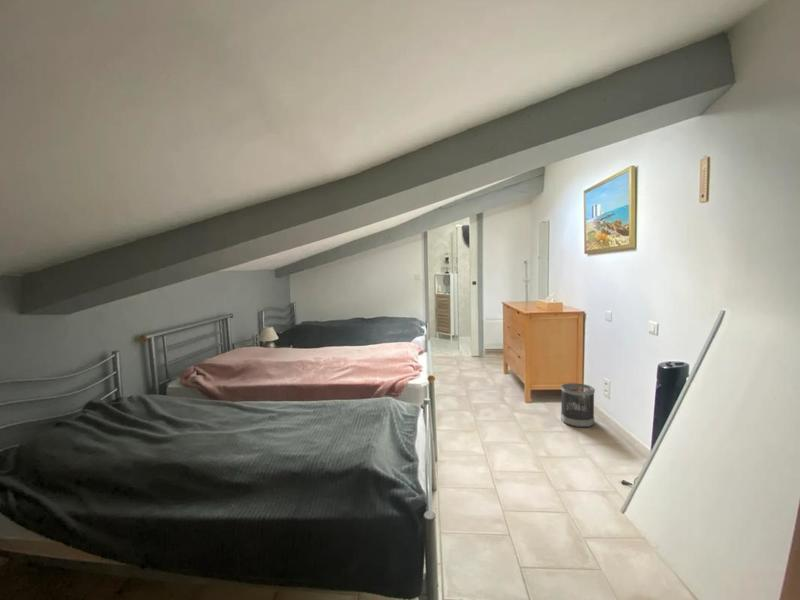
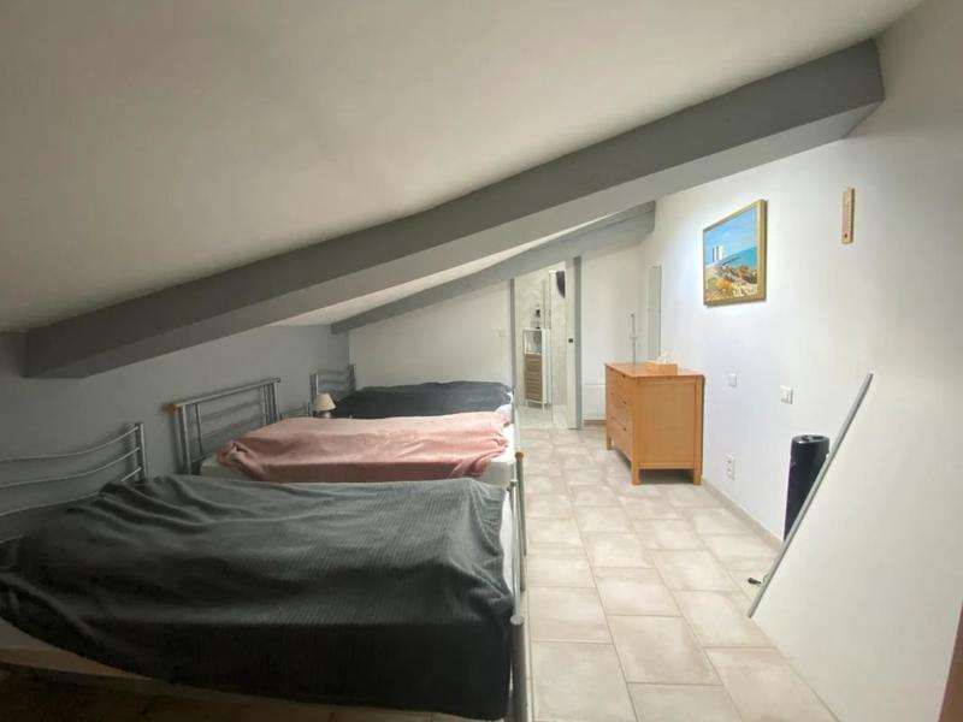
- wastebasket [560,382,596,428]
